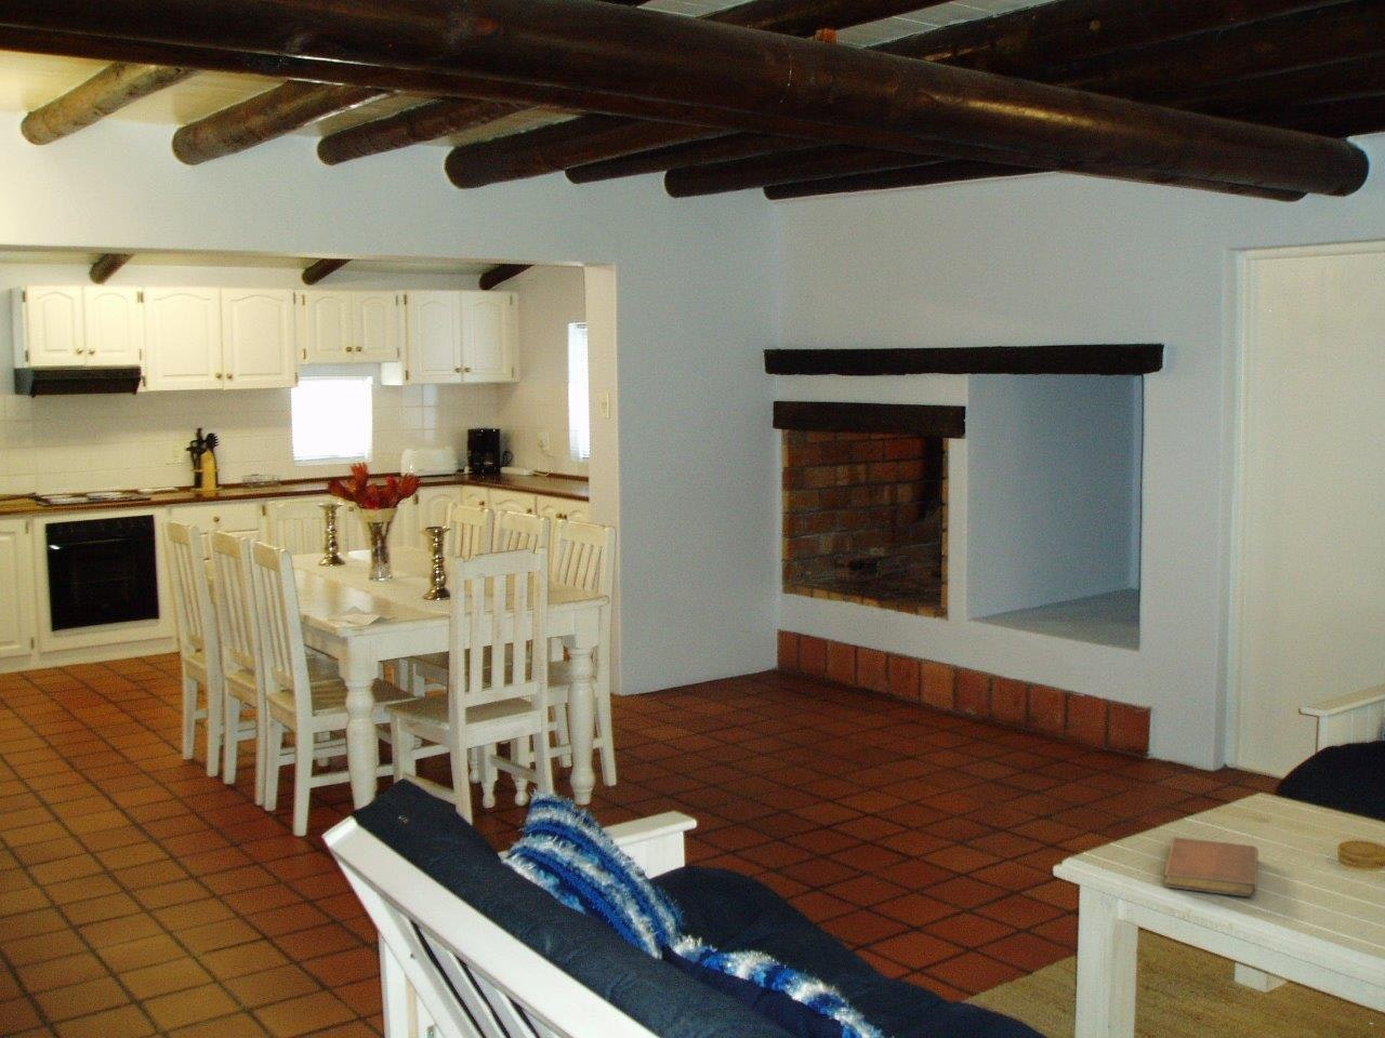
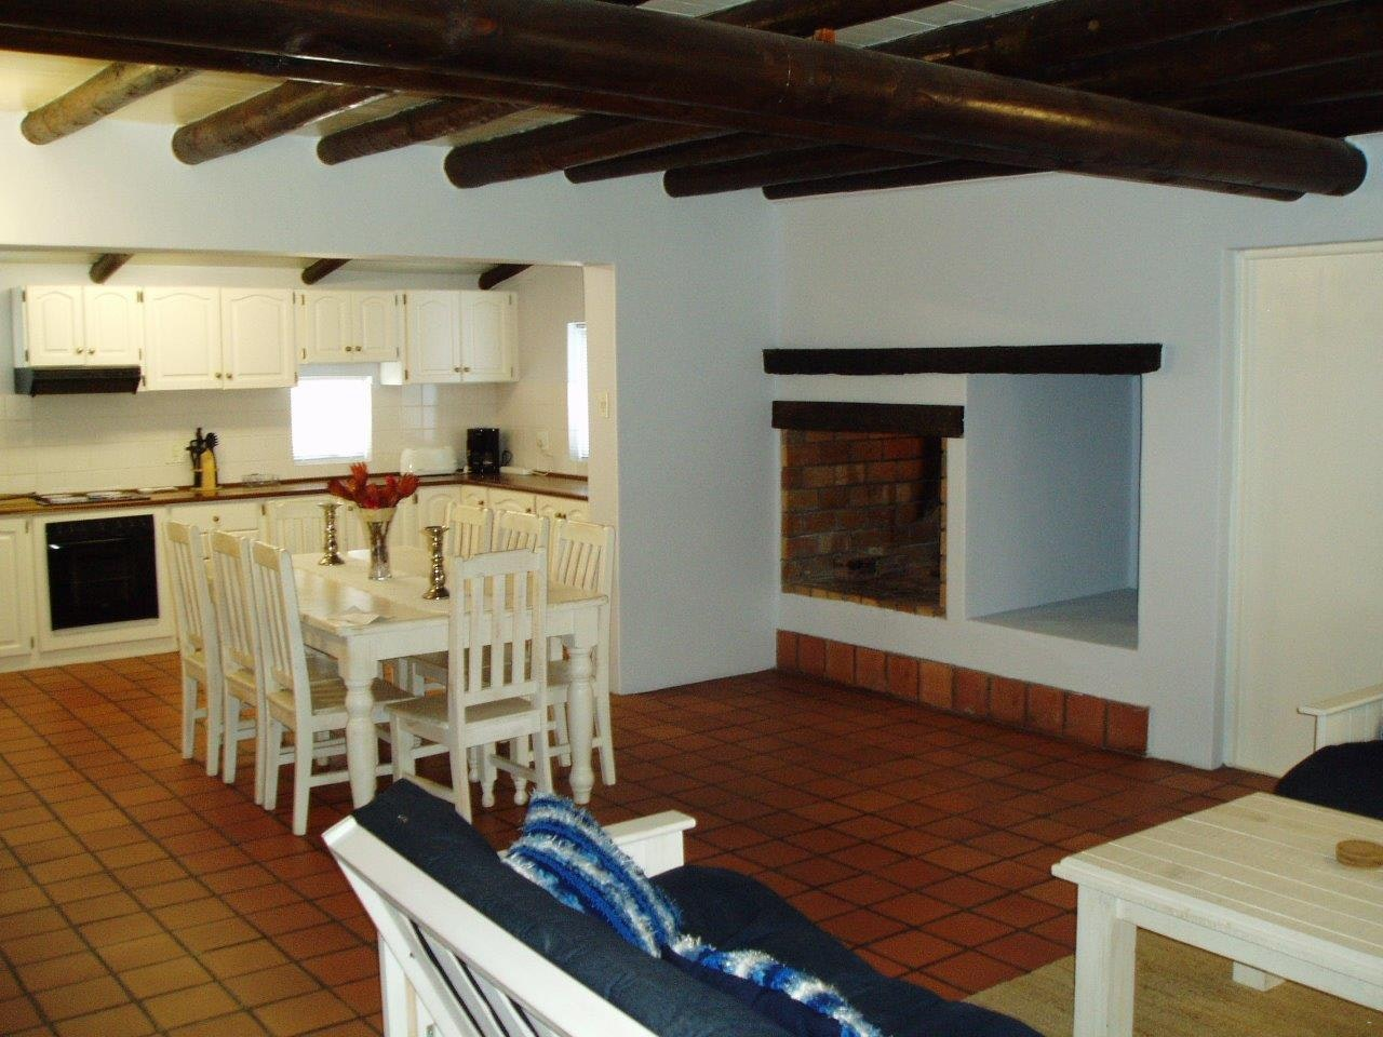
- notebook [1164,837,1260,897]
